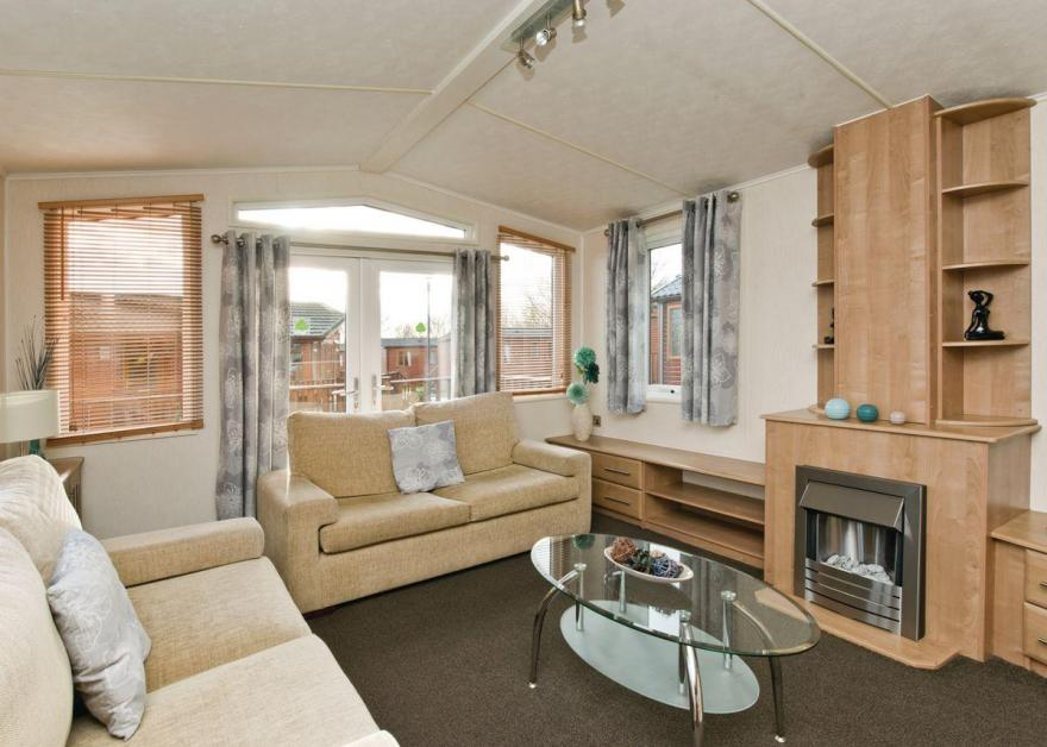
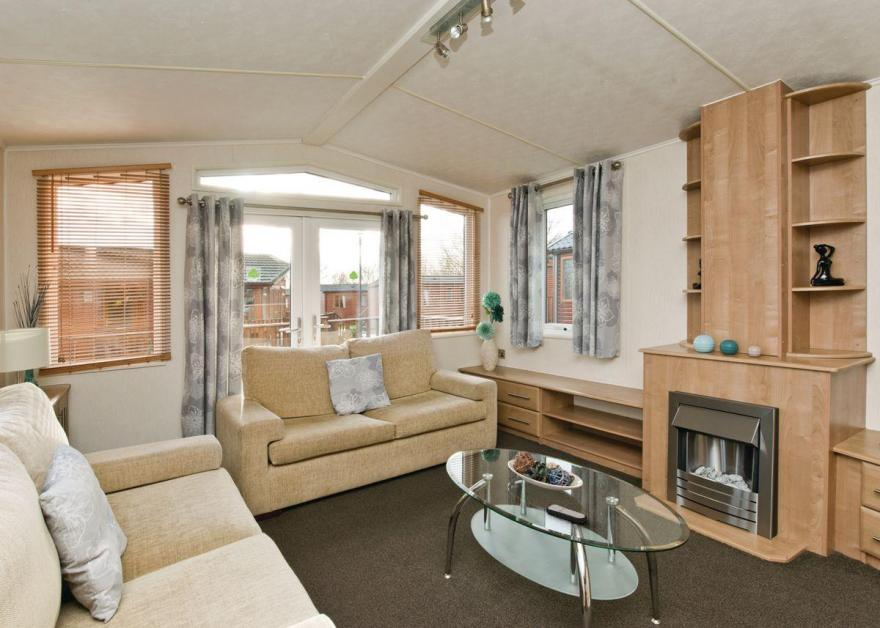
+ remote control [545,503,588,524]
